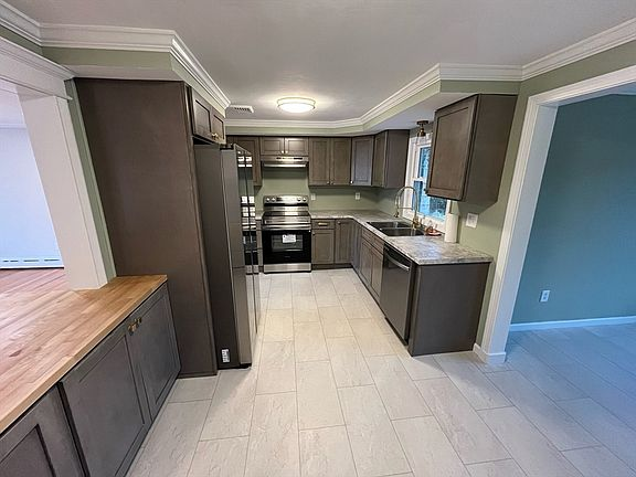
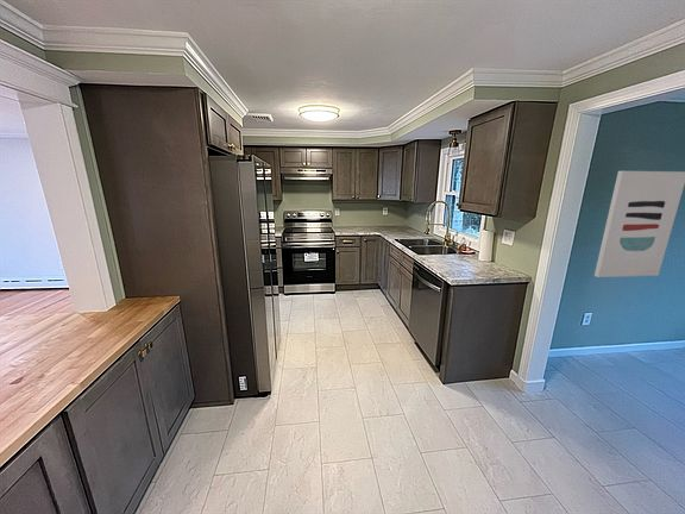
+ wall art [593,170,685,278]
